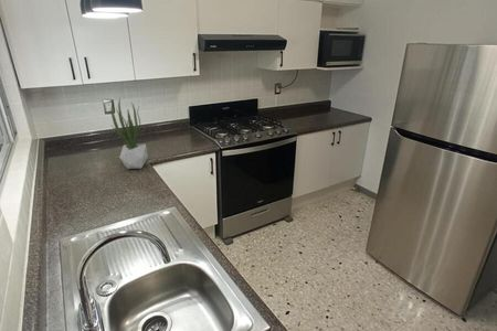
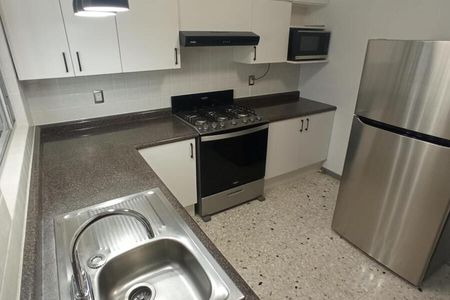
- potted plant [110,97,149,170]
